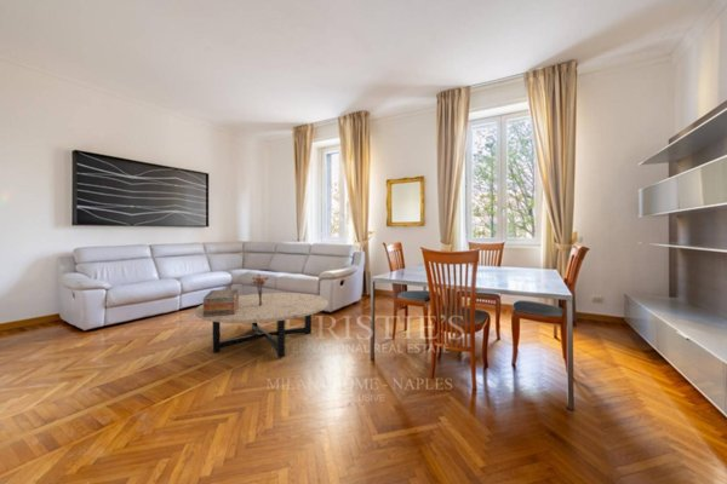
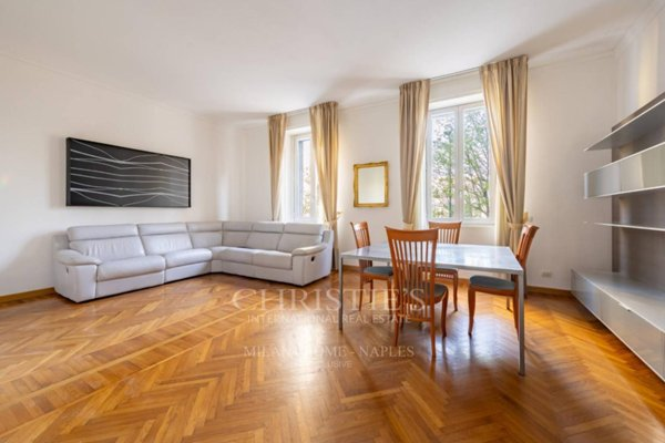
- bouquet [248,272,270,306]
- coffee table [194,292,330,358]
- decorative box [202,288,240,317]
